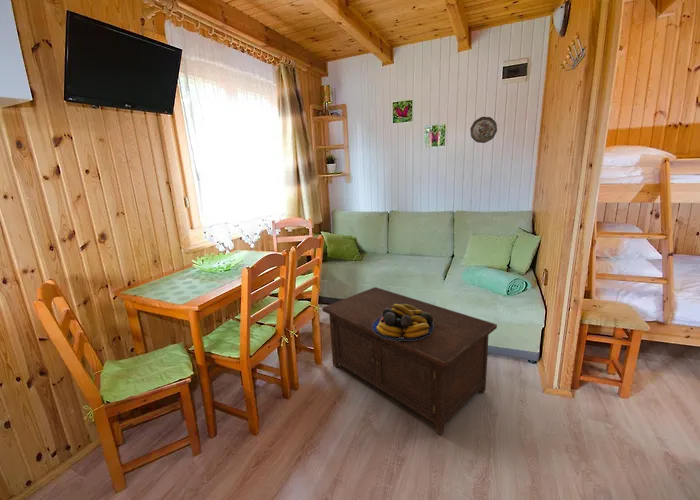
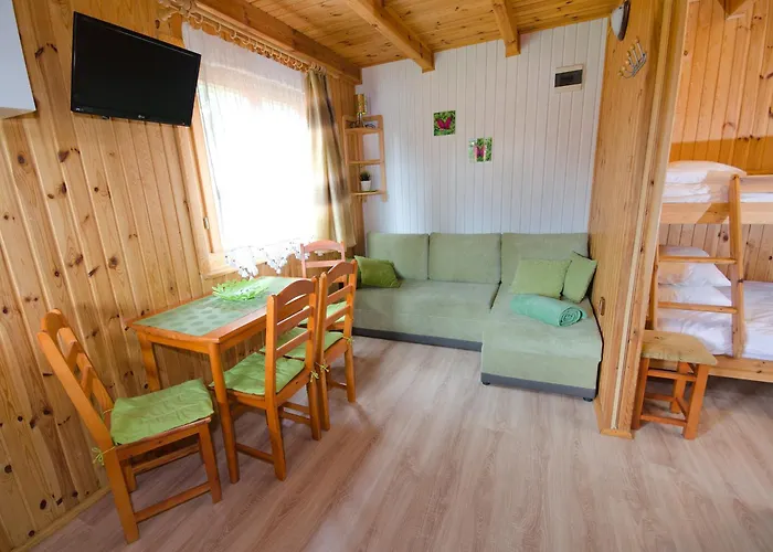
- decorative plate [469,116,498,144]
- cabinet [321,286,498,436]
- fruit bowl [372,304,434,341]
